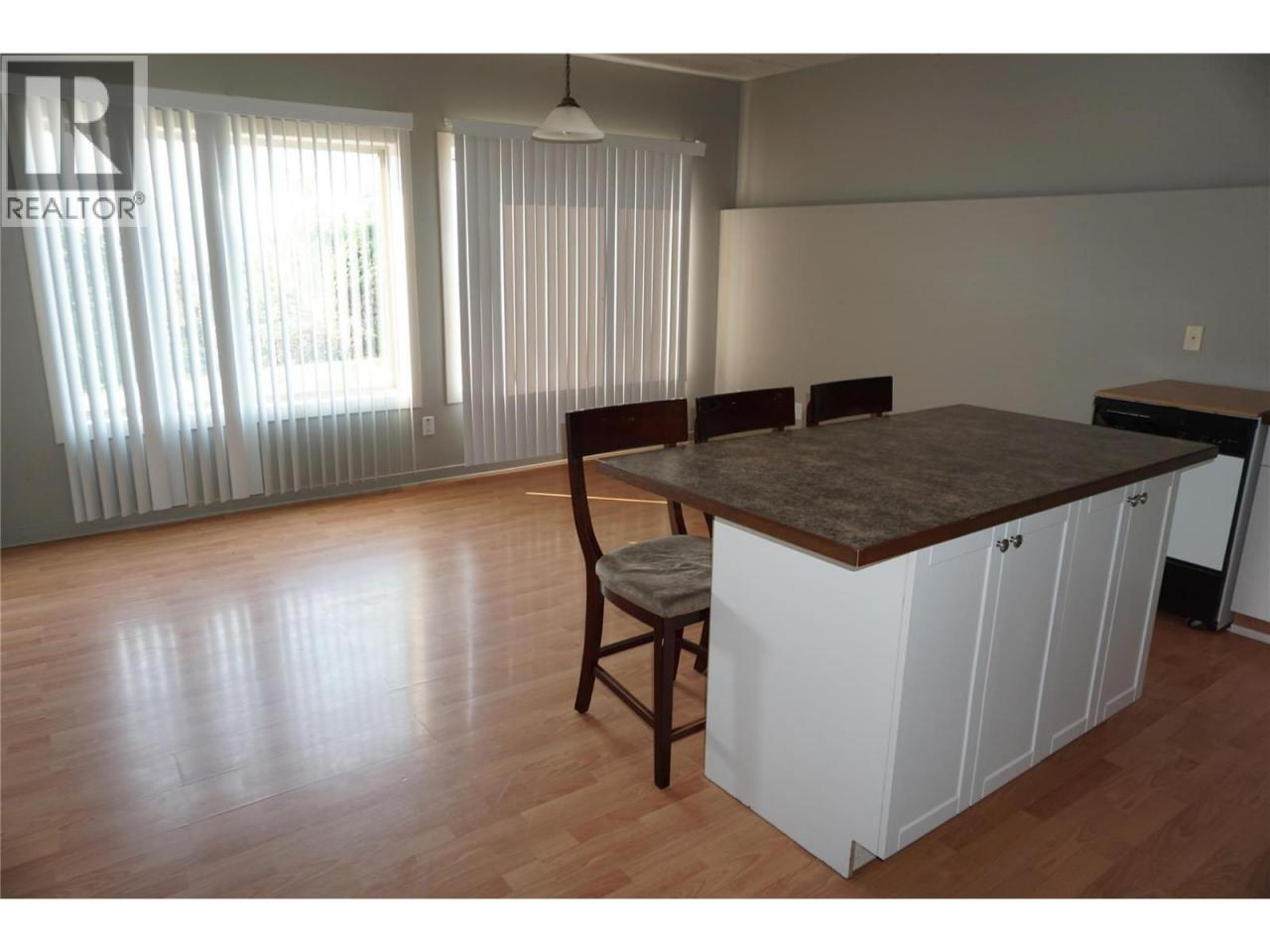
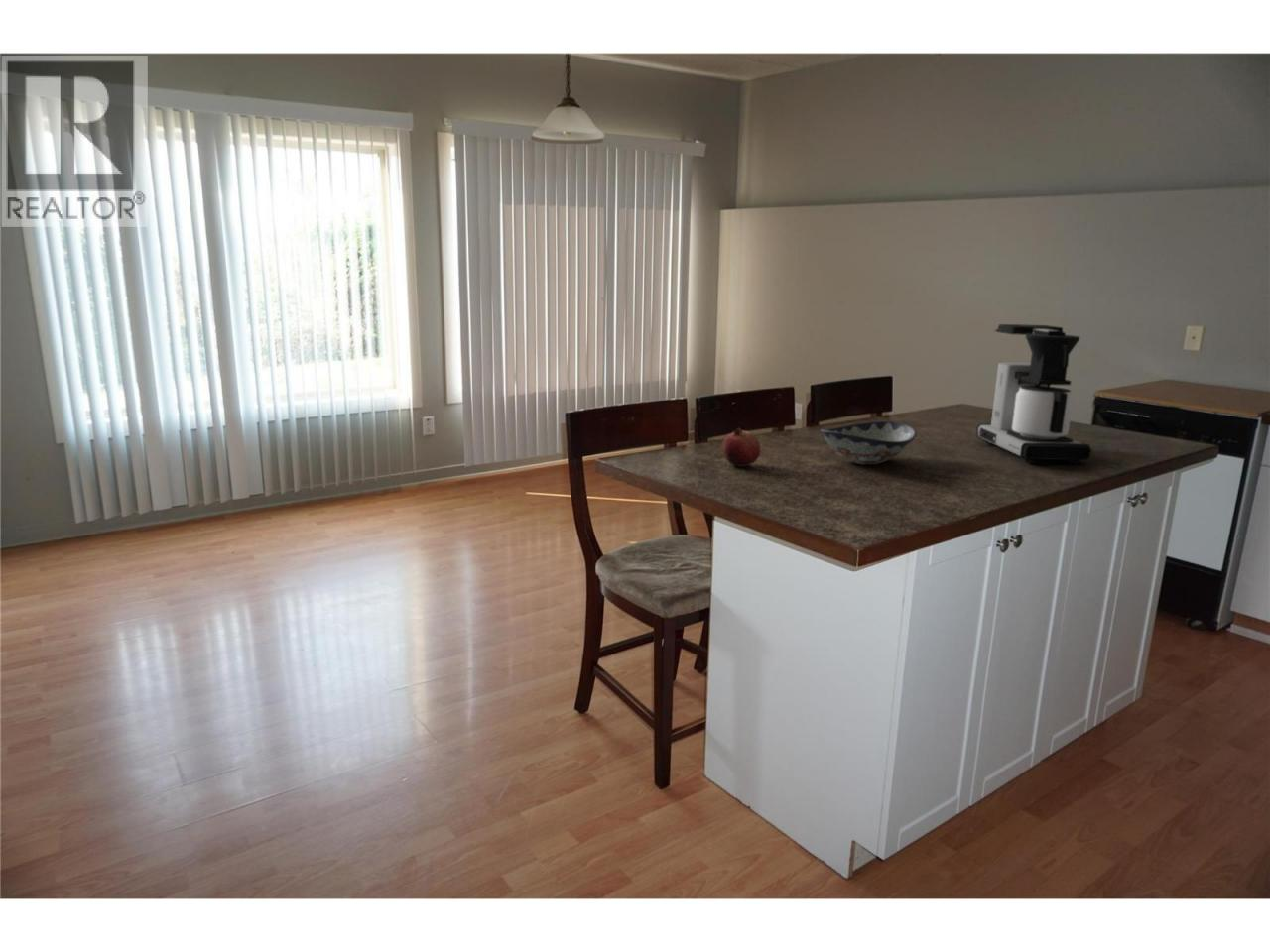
+ decorative bowl [820,420,918,465]
+ fruit [721,427,761,468]
+ coffee maker [975,323,1092,464]
